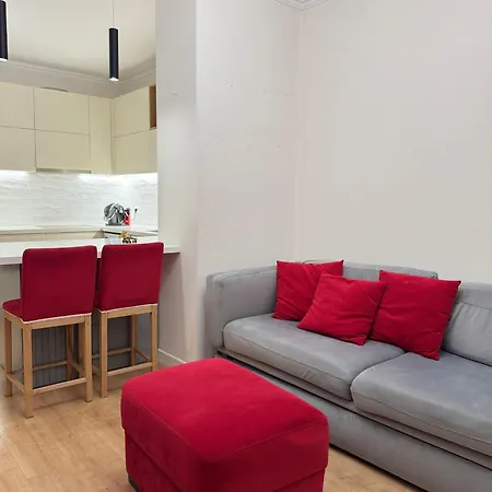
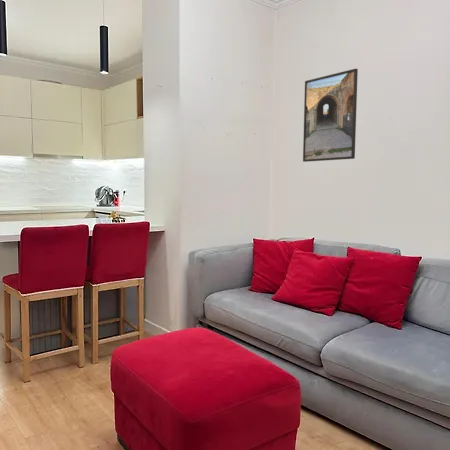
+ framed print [302,68,359,163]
